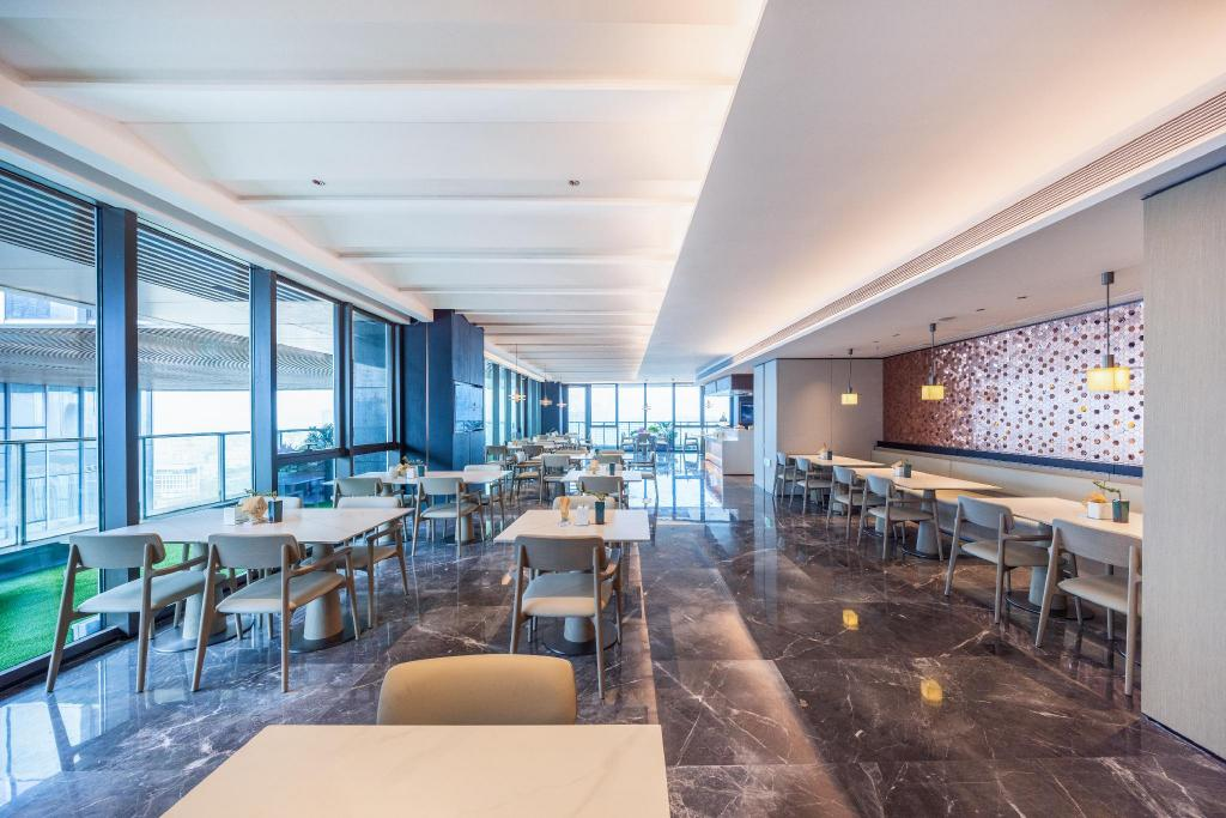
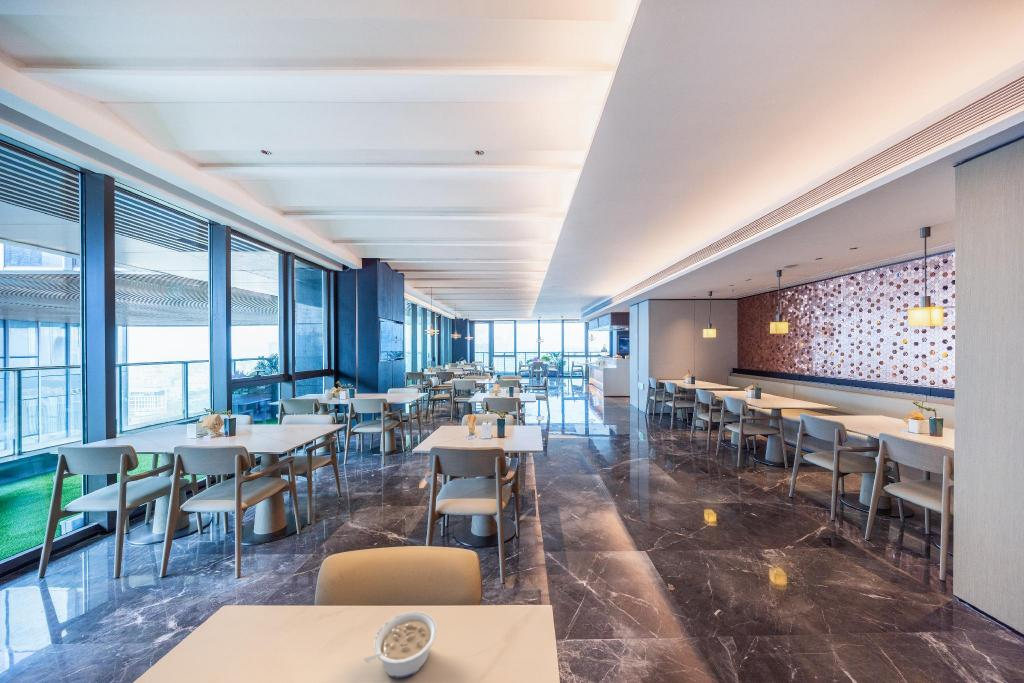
+ legume [363,611,438,679]
